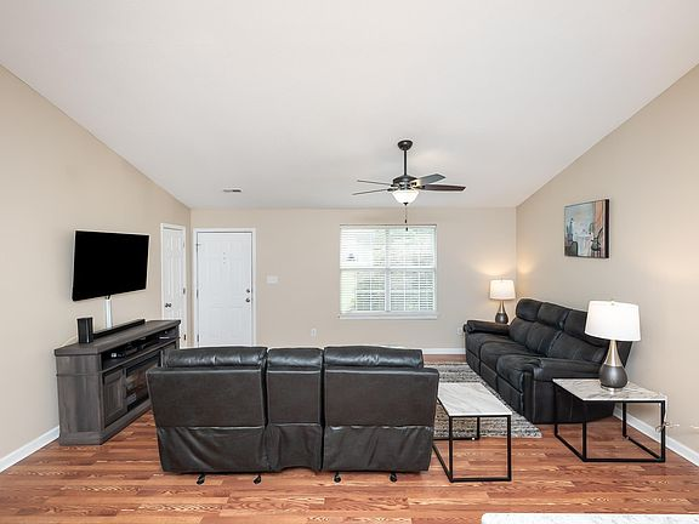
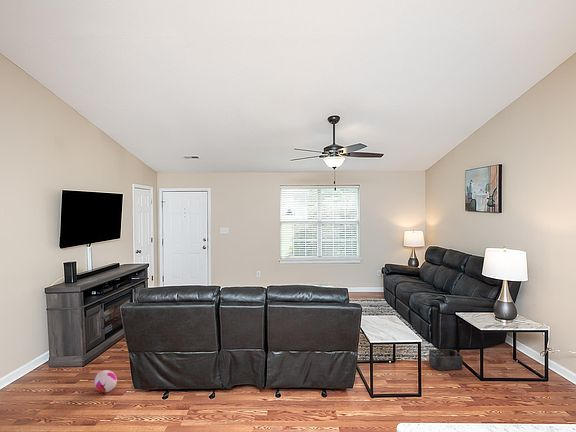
+ storage bin [428,348,463,371]
+ plush toy [93,369,118,393]
